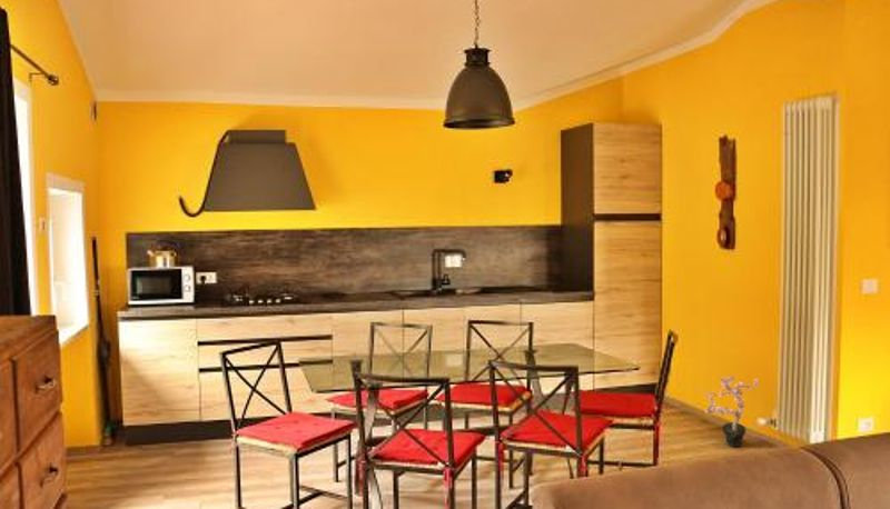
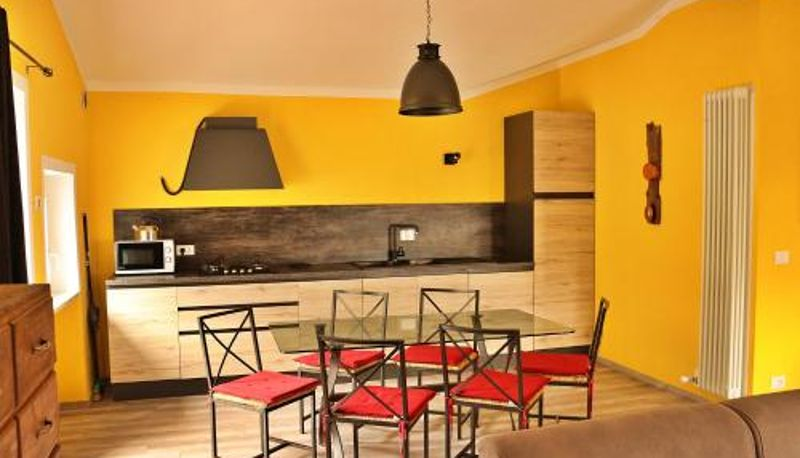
- potted plant [702,373,760,448]
